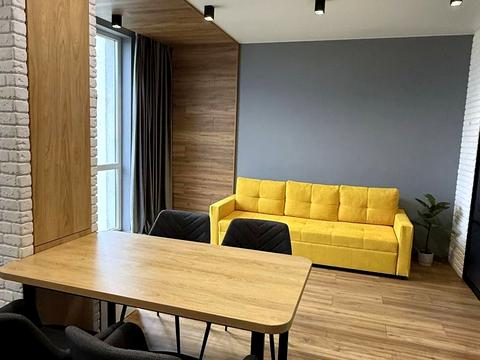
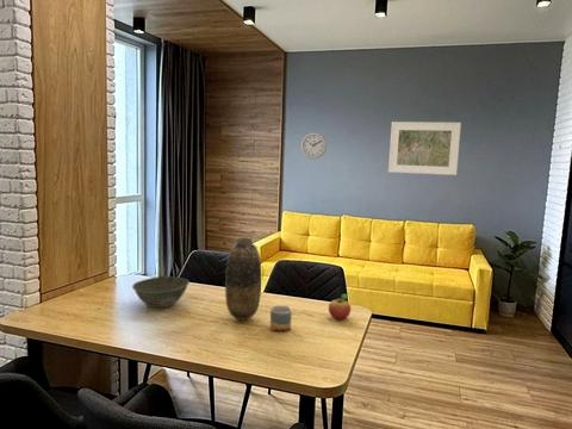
+ vase [224,236,262,321]
+ mug [269,304,293,332]
+ wall clock [300,131,328,160]
+ bowl [131,275,191,309]
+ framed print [387,120,462,176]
+ fruit [328,293,352,321]
